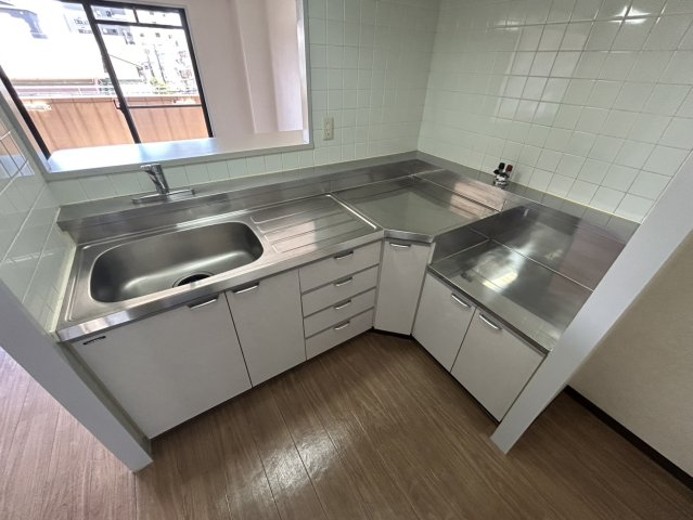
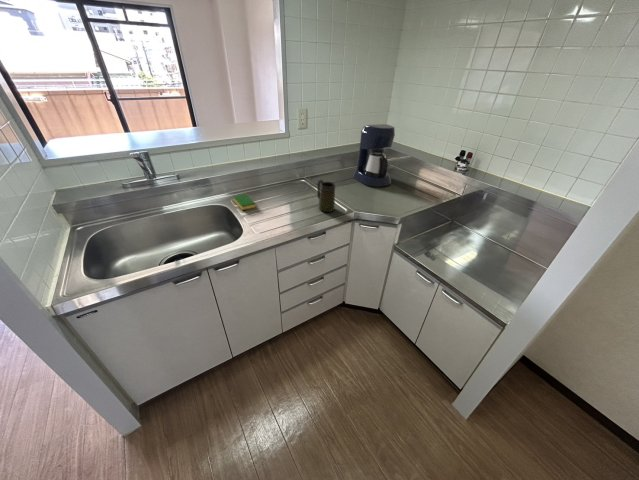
+ coffee maker [352,123,396,188]
+ dish sponge [232,193,257,211]
+ mug [316,179,336,213]
